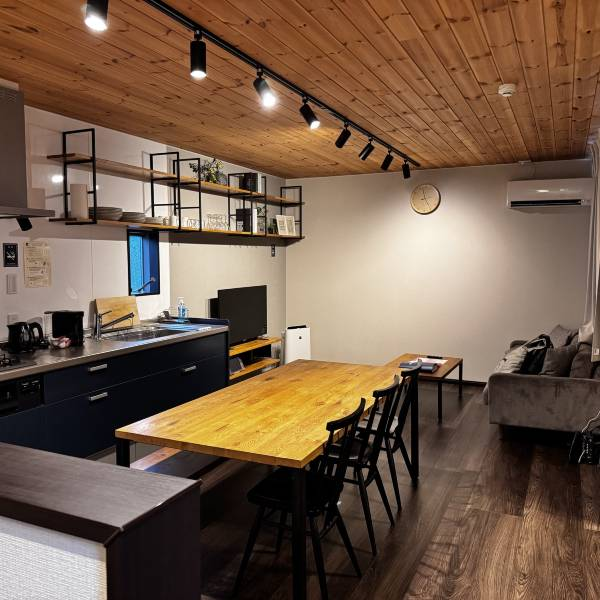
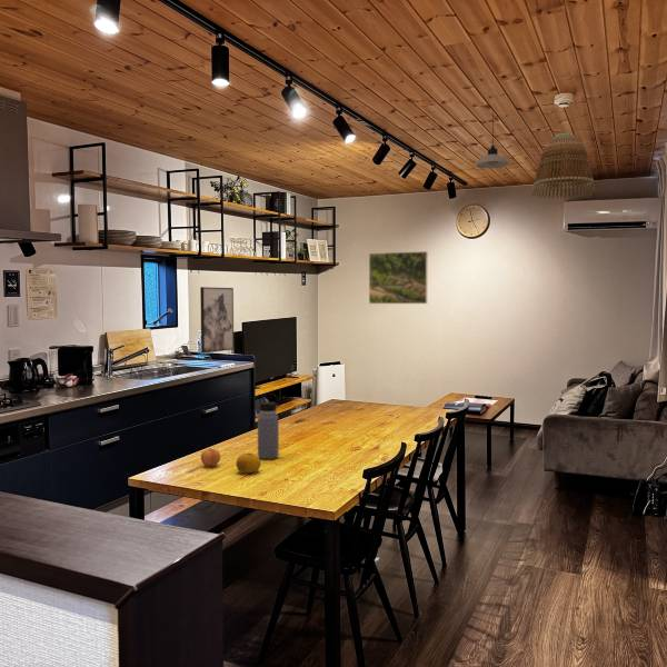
+ lamp shade [530,132,597,199]
+ apple [200,446,221,468]
+ wall art [199,286,235,354]
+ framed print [368,250,429,305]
+ water bottle [257,392,280,460]
+ fruit [235,452,261,474]
+ pendant light [475,111,510,169]
